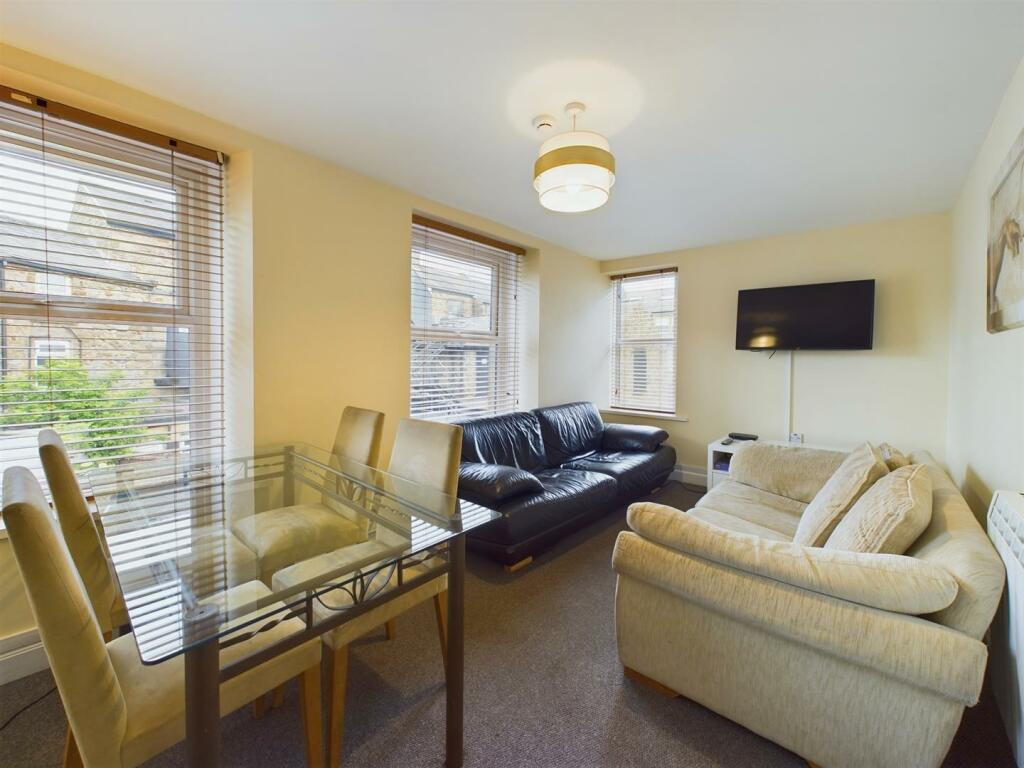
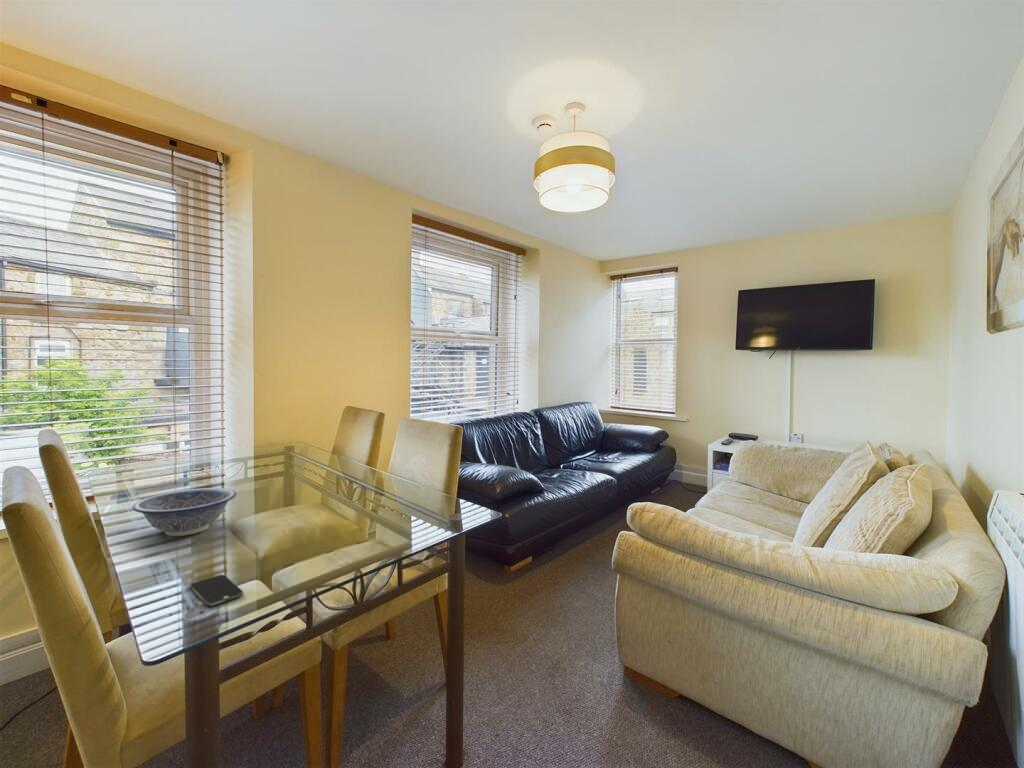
+ smartphone [189,574,244,607]
+ decorative bowl [131,487,237,537]
